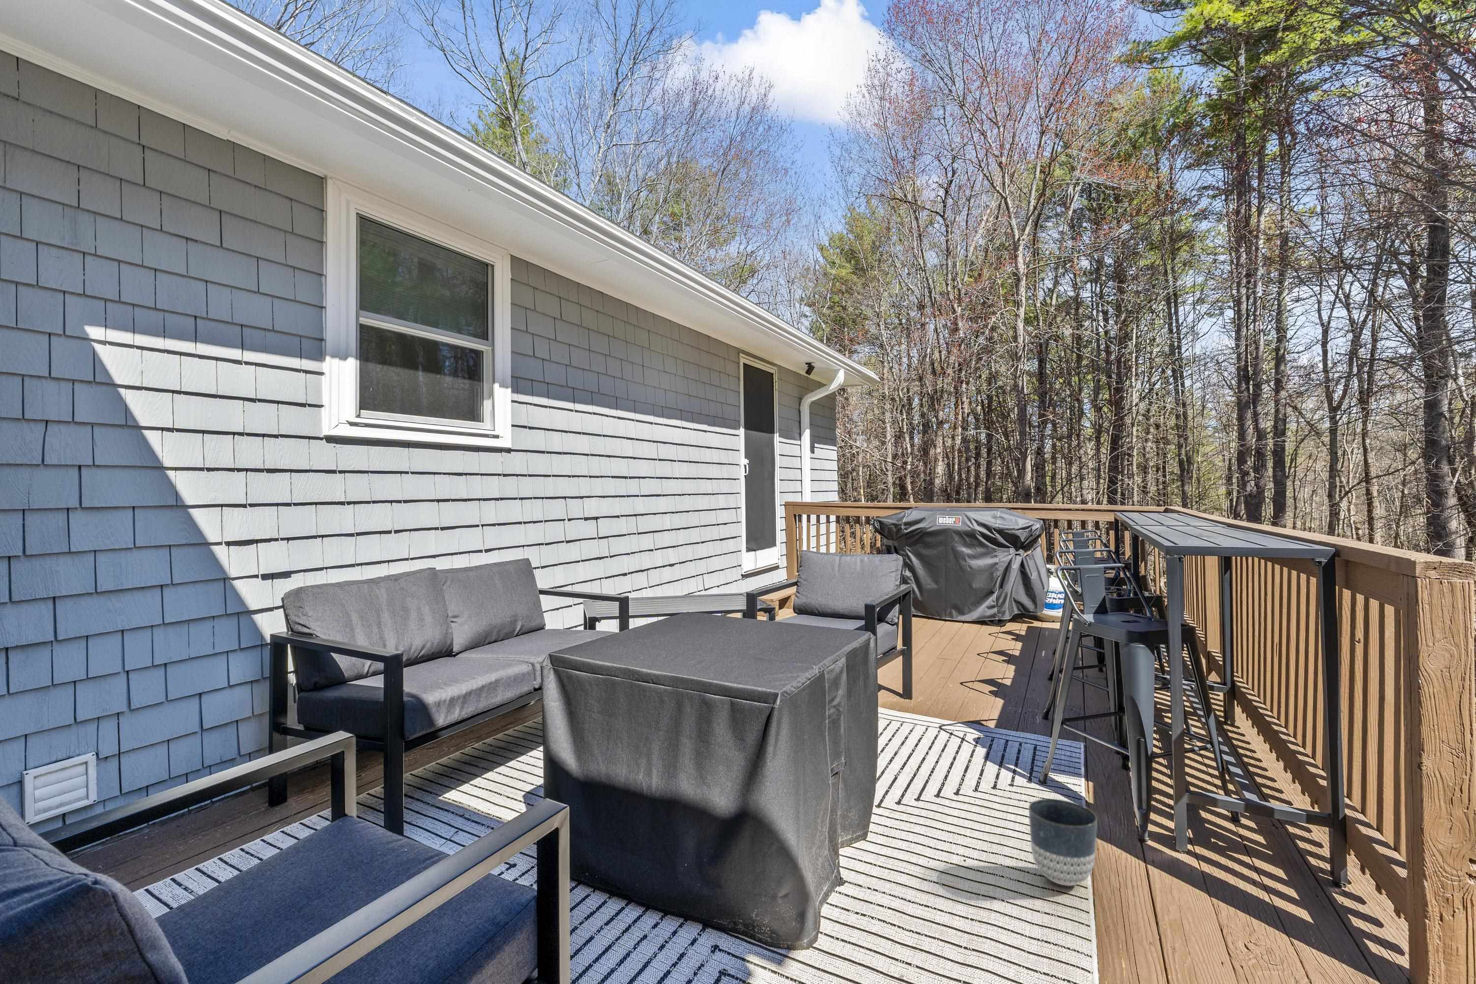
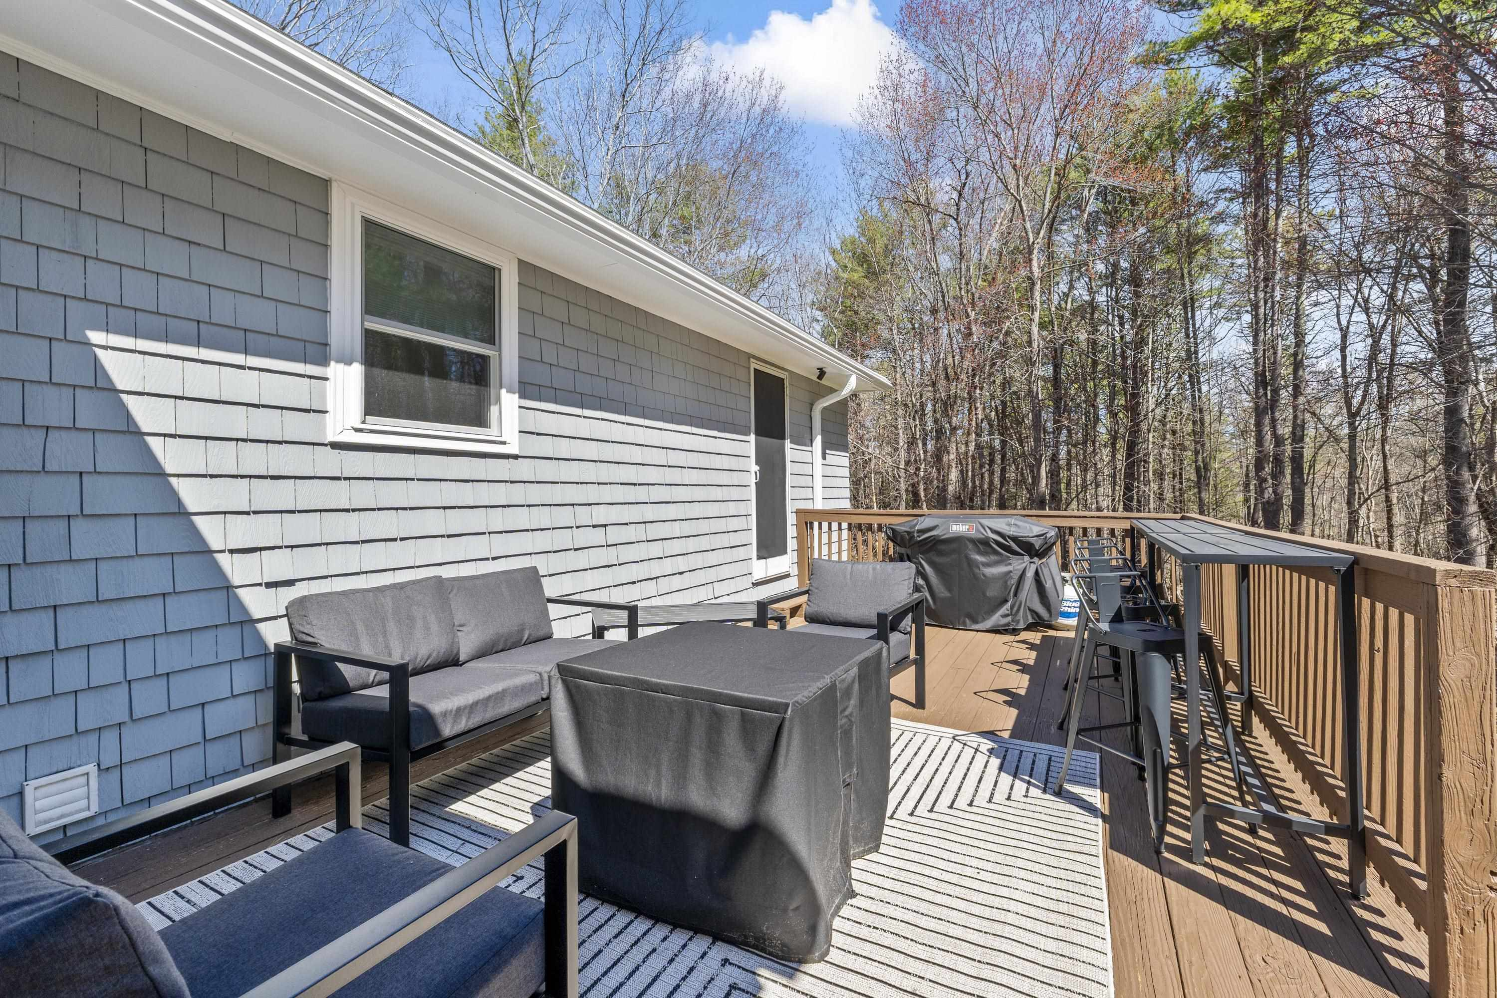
- planter [1028,798,1097,886]
